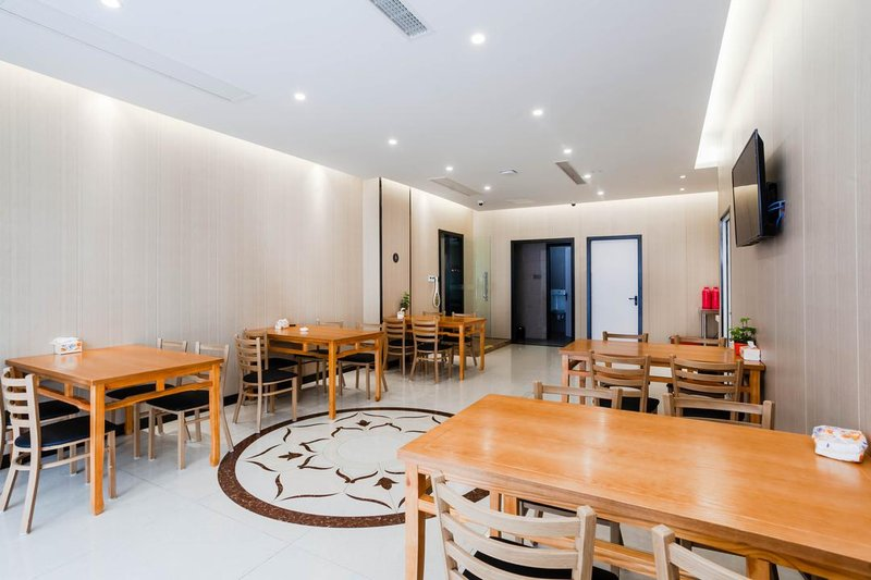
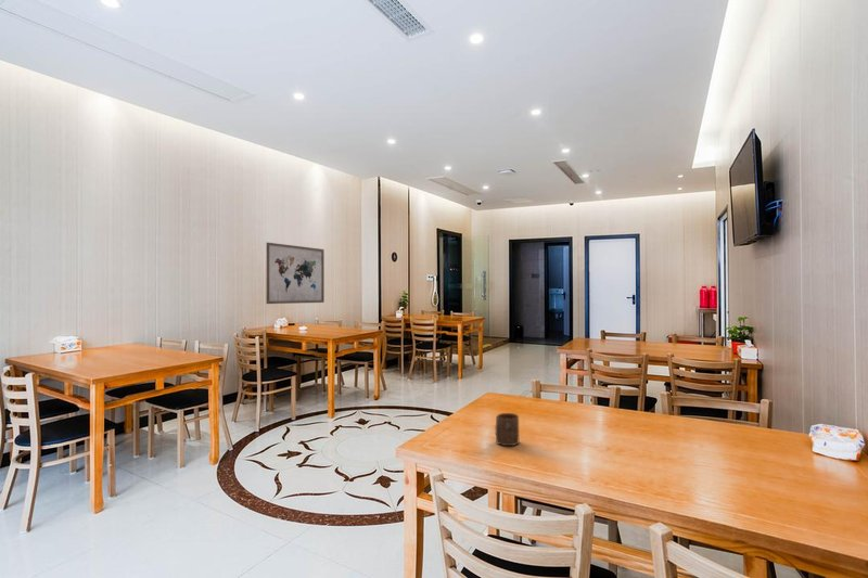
+ wall art [265,242,326,305]
+ cup [495,412,520,447]
